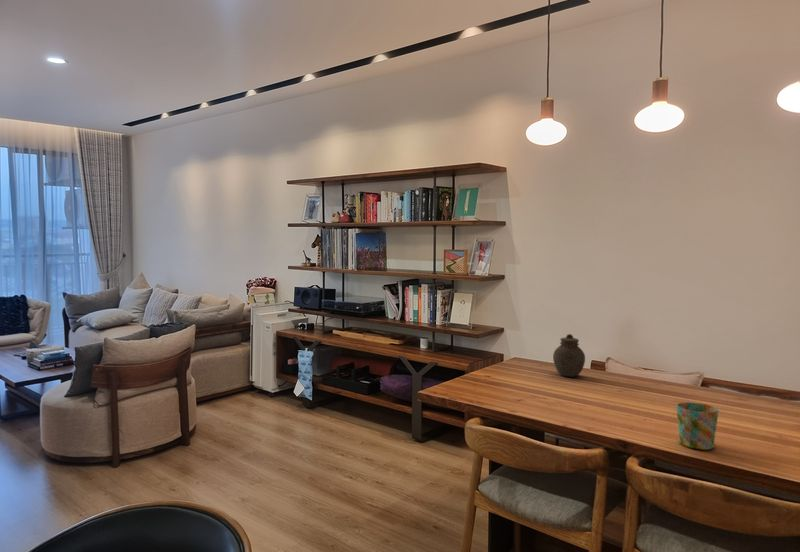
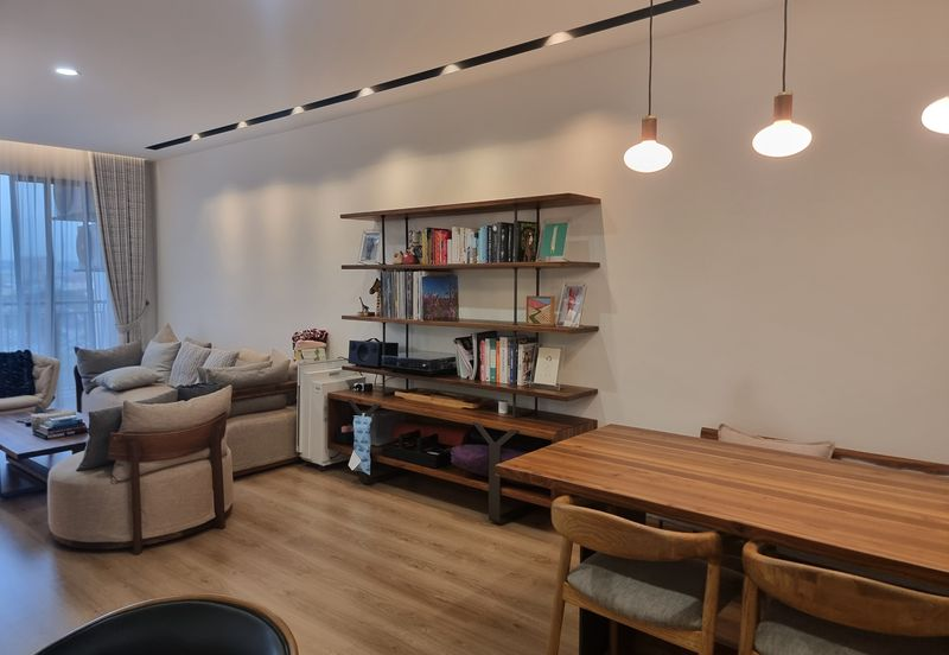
- mug [675,401,720,451]
- jar [552,333,586,378]
